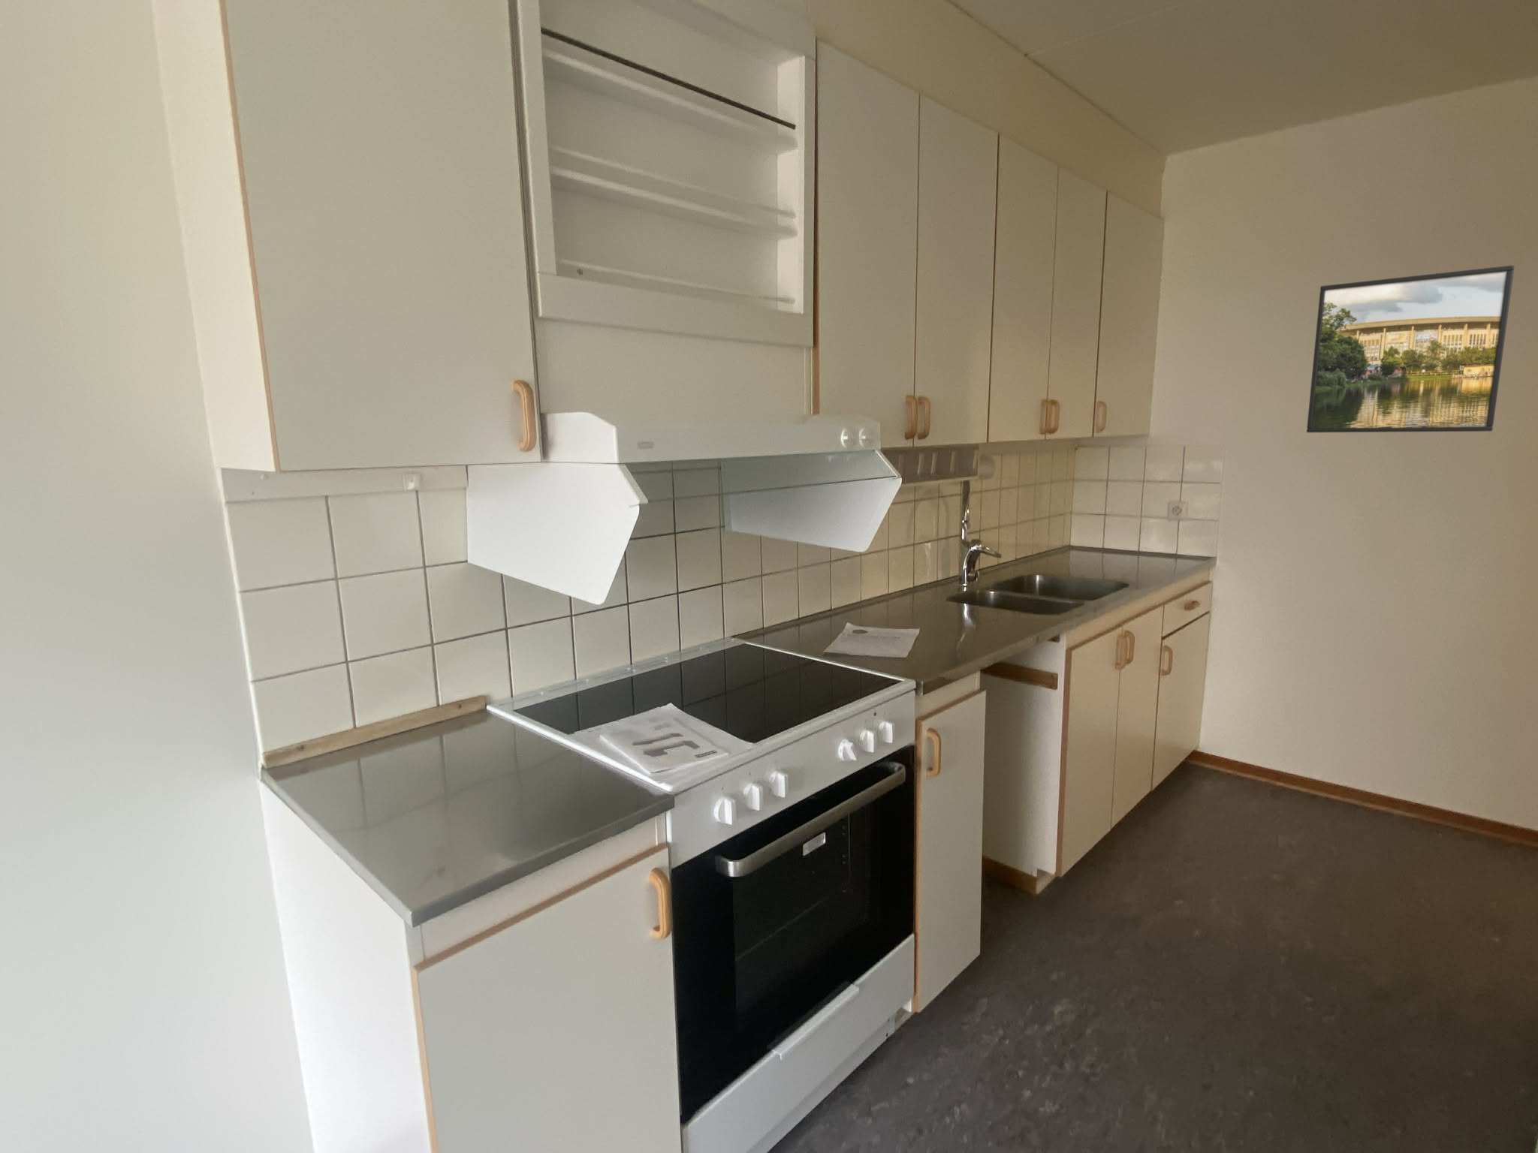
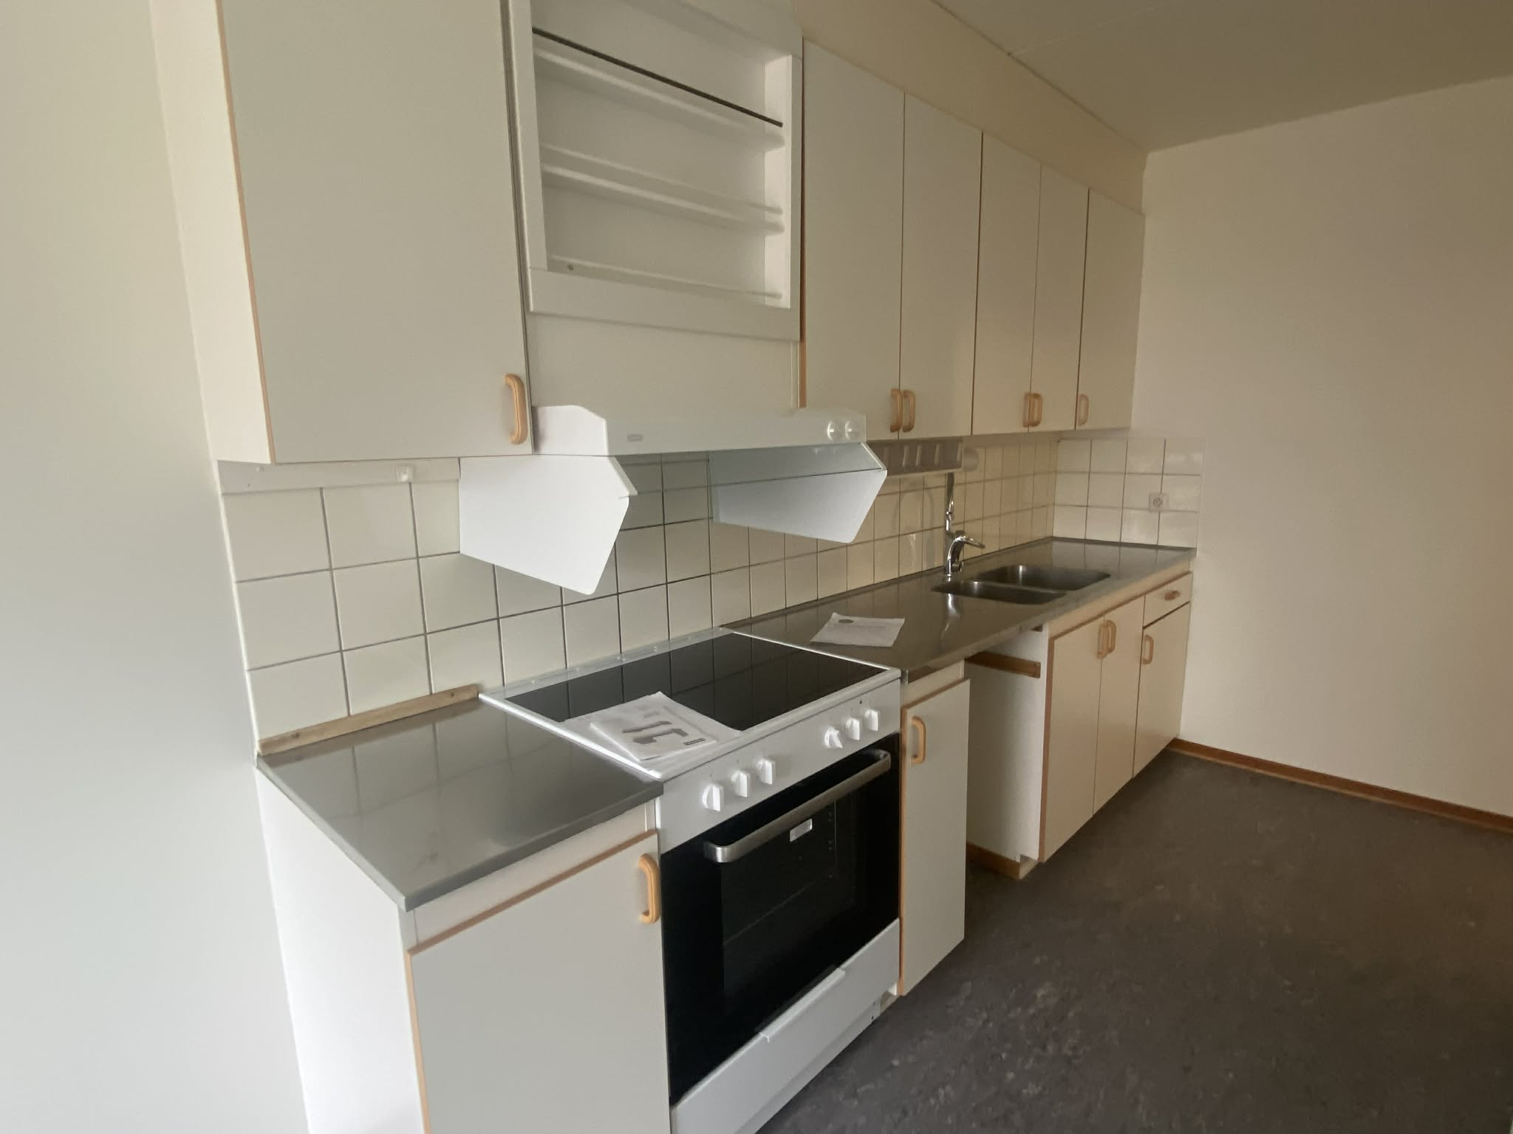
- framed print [1305,264,1515,434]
